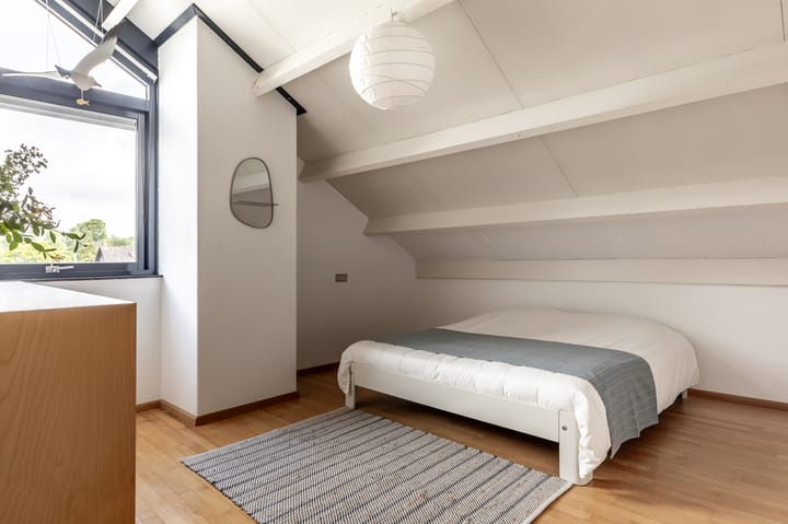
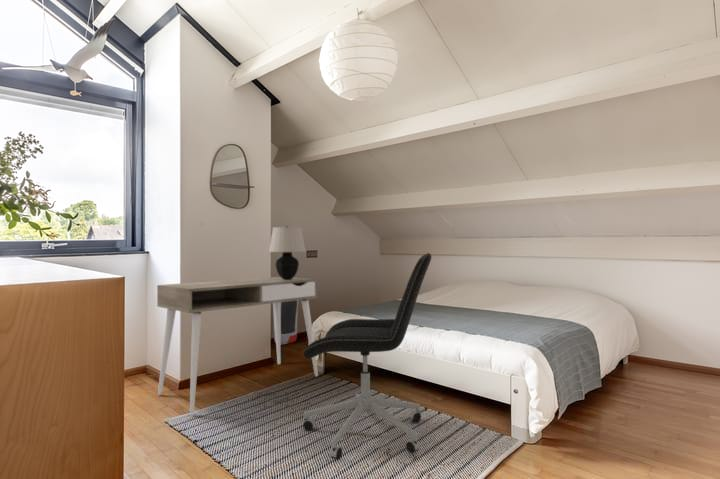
+ air purifier [272,300,299,346]
+ desk [156,276,319,414]
+ table lamp [268,225,307,280]
+ office chair [302,252,432,461]
